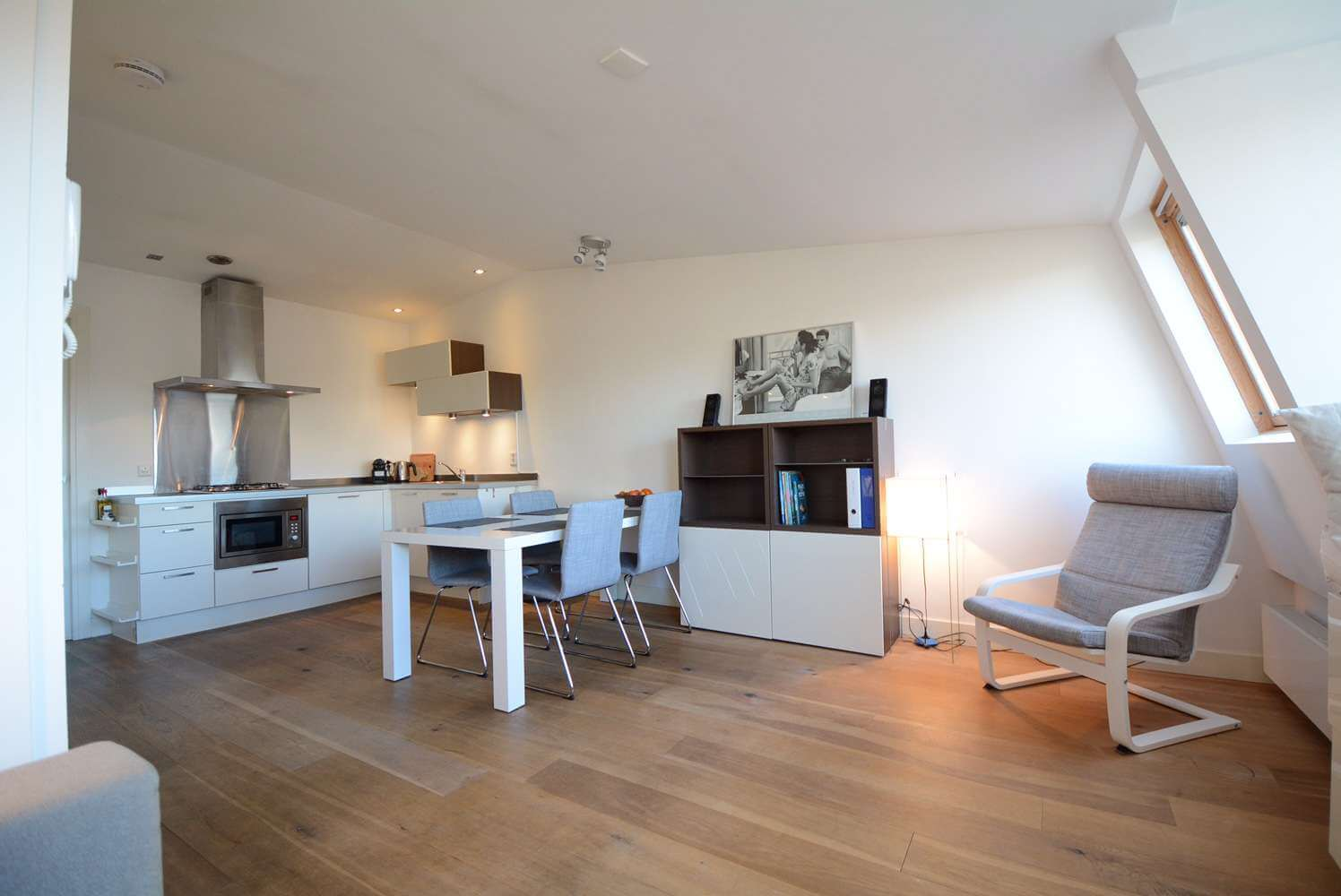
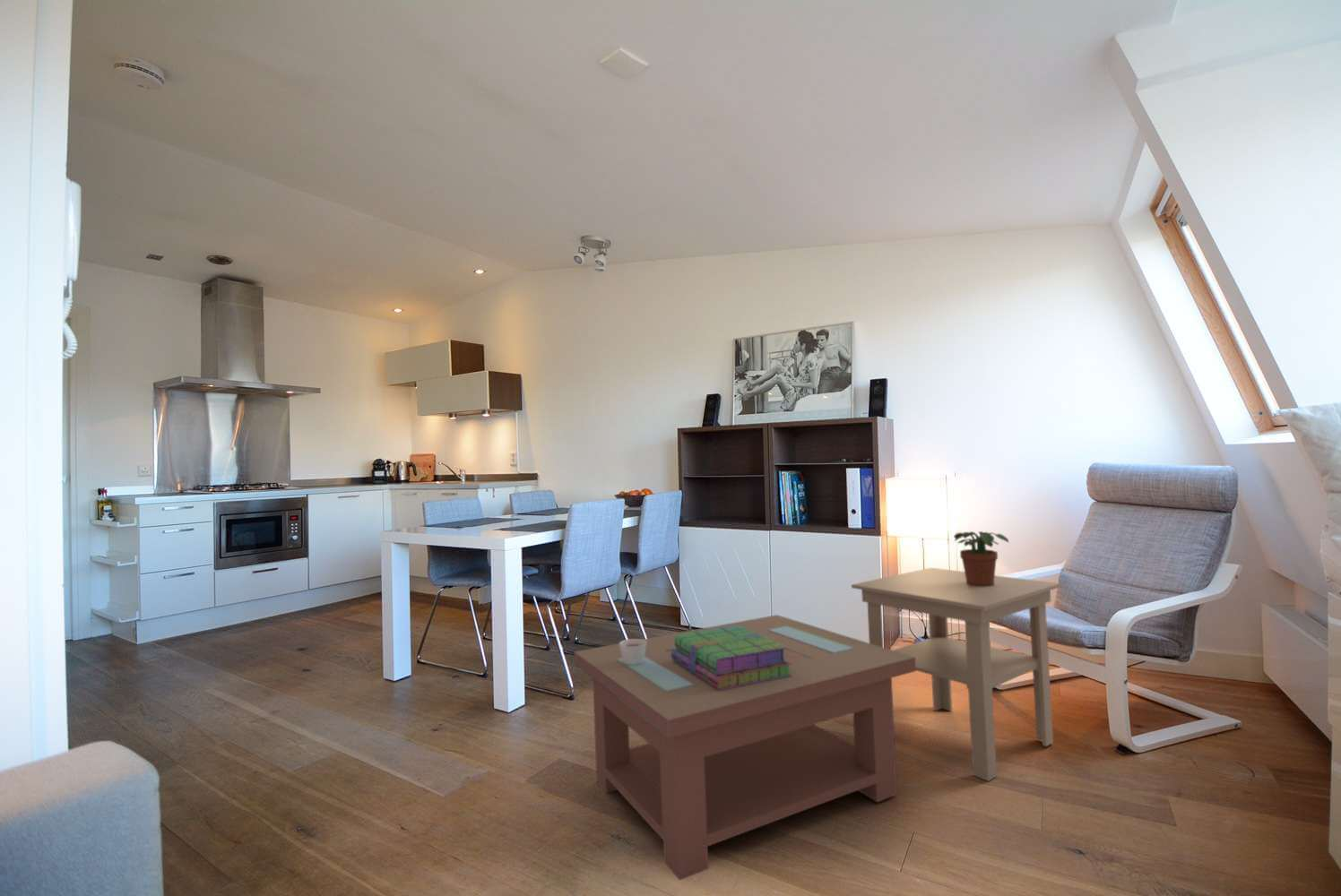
+ side table [851,567,1062,782]
+ candle [619,638,646,665]
+ stack of books [671,625,792,690]
+ coffee table [573,614,917,881]
+ potted plant [953,530,1009,586]
